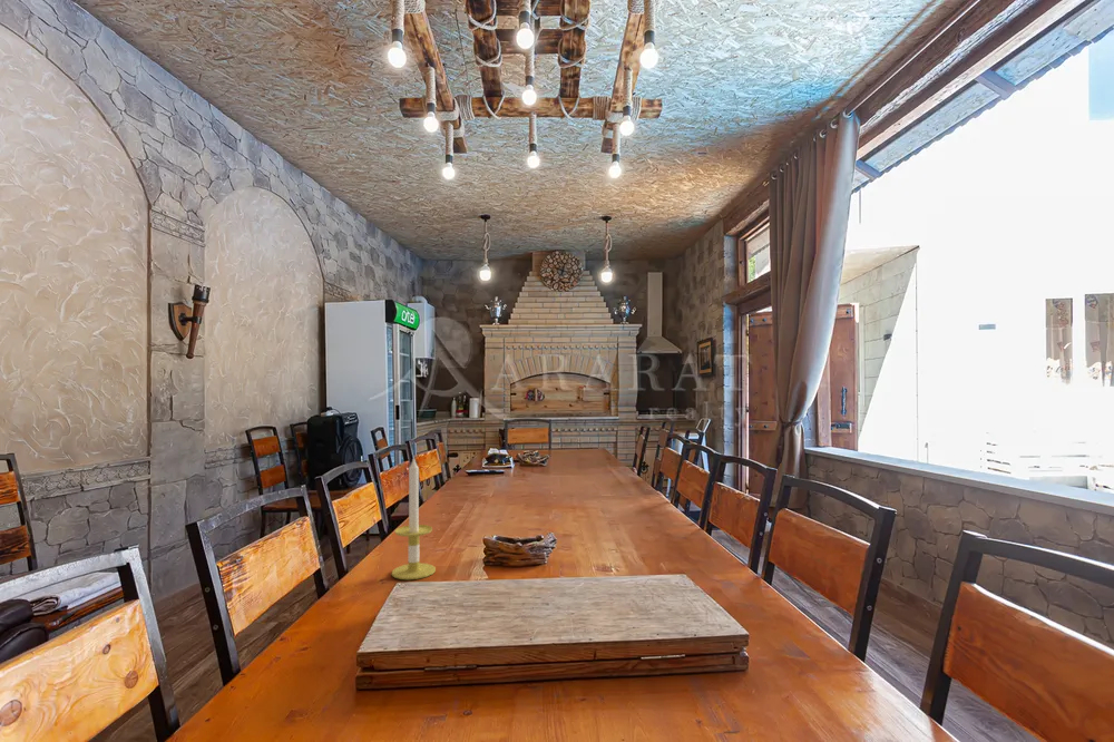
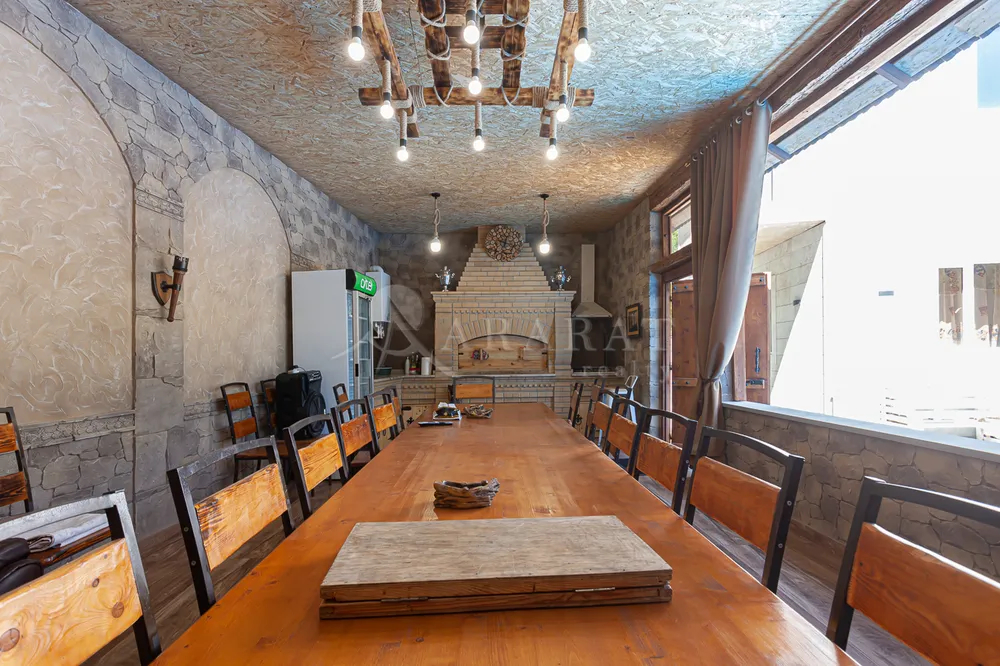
- candle [391,456,437,580]
